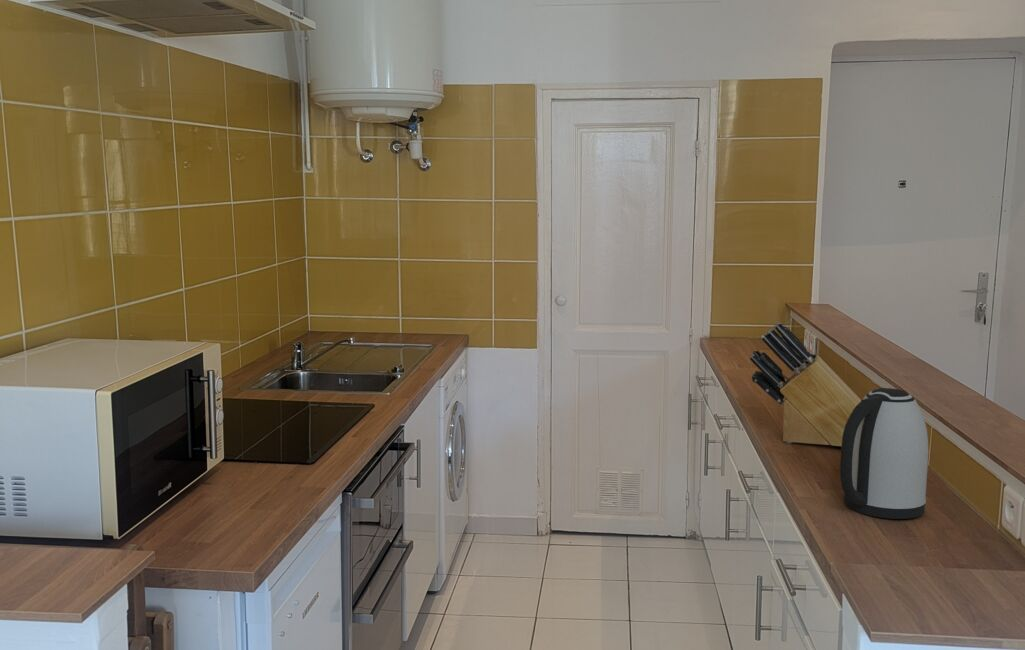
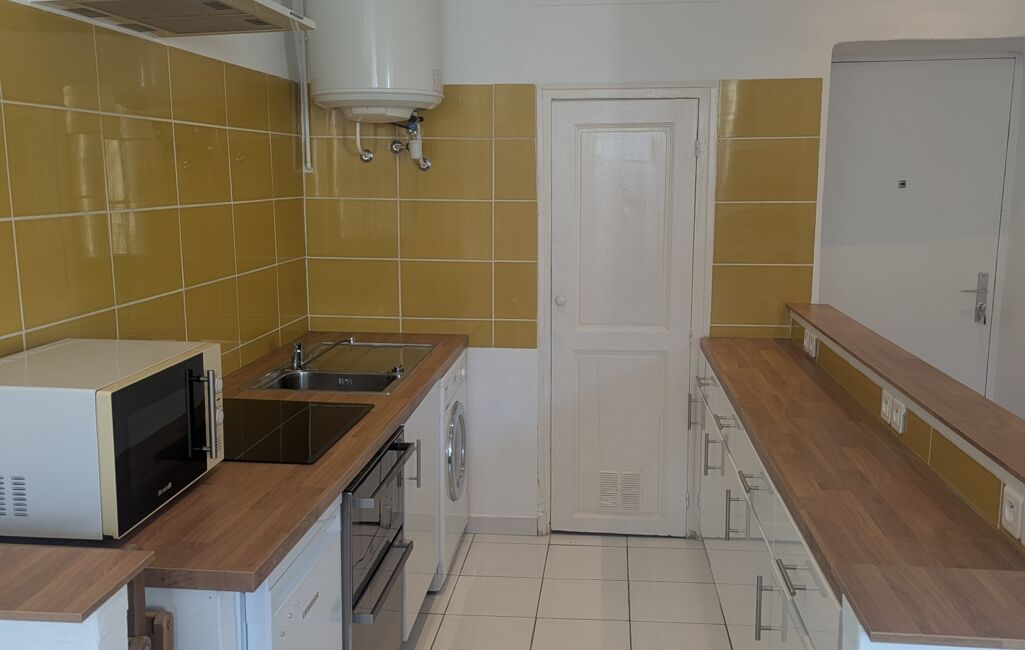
- kettle [839,387,929,520]
- knife block [749,322,862,447]
